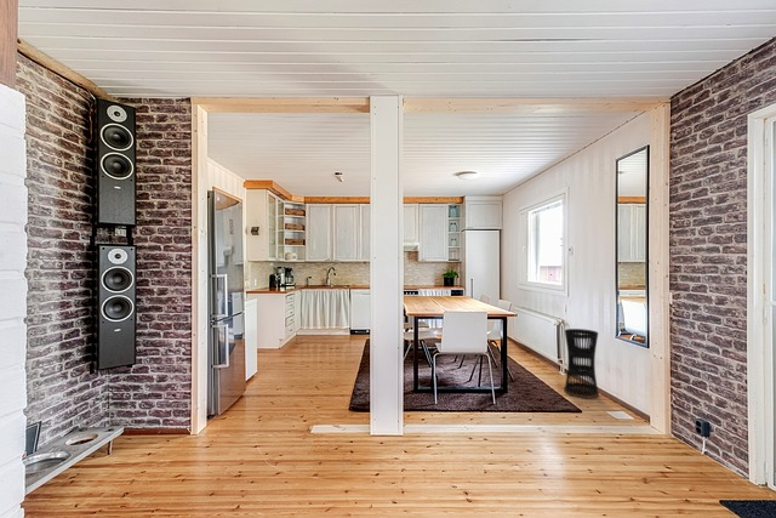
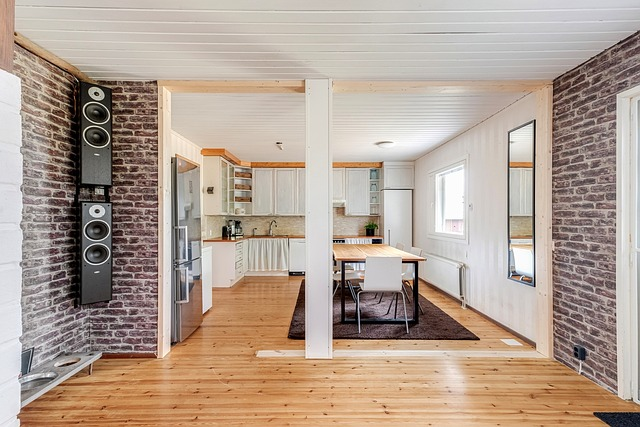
- umbrella stand [563,328,600,399]
